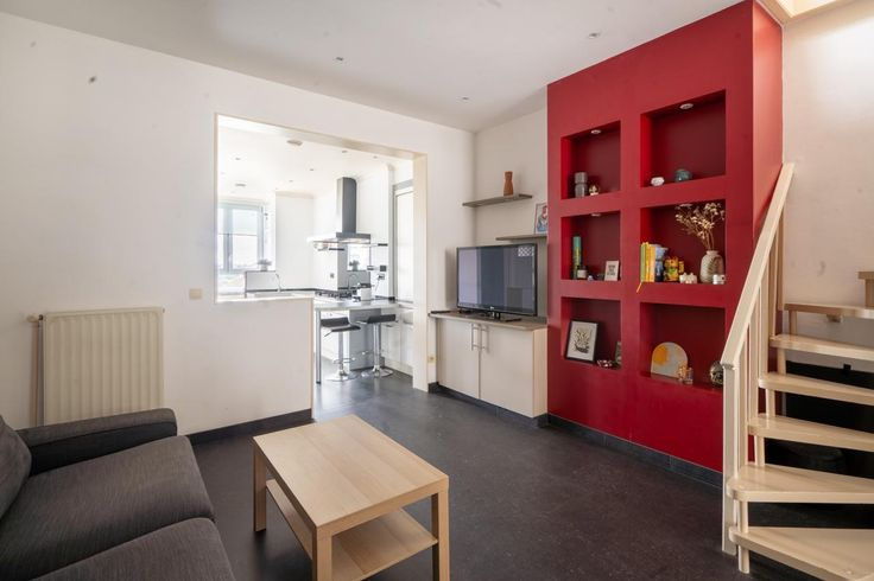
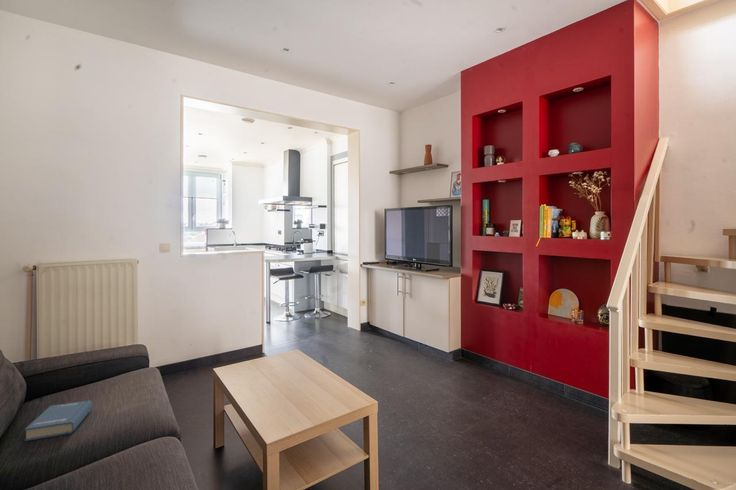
+ book [24,399,93,442]
